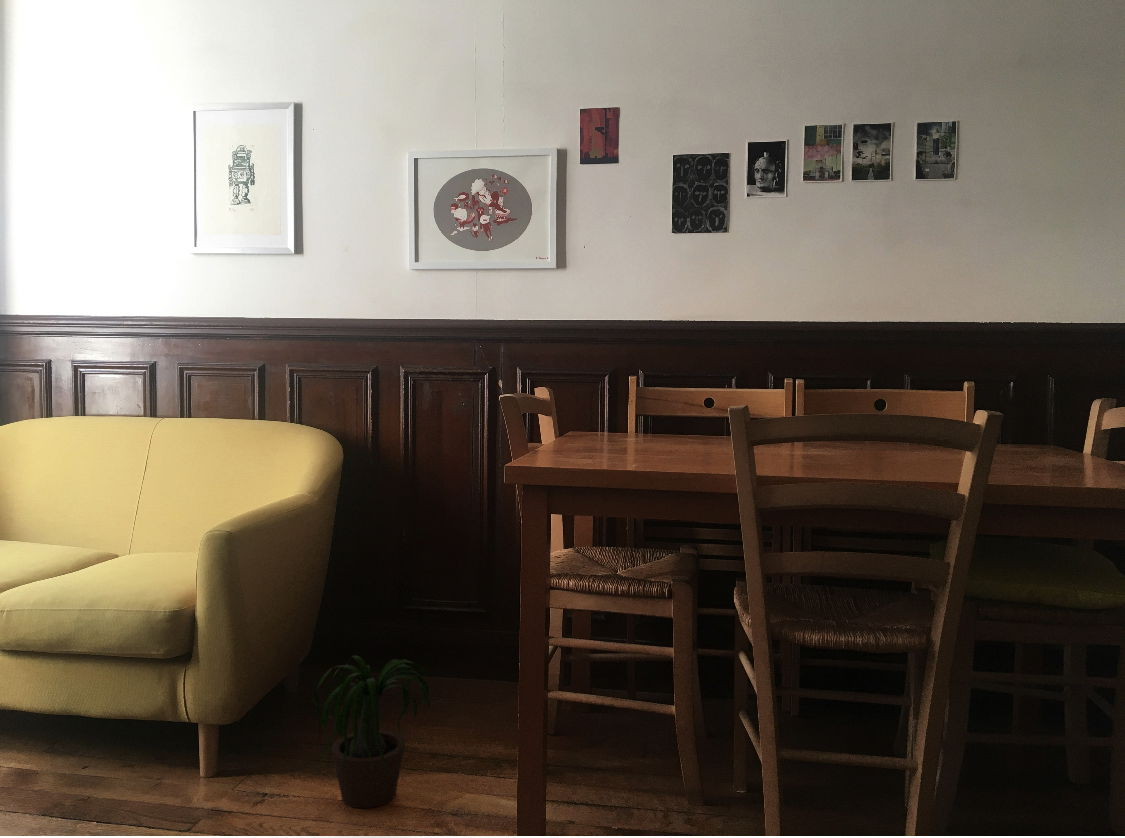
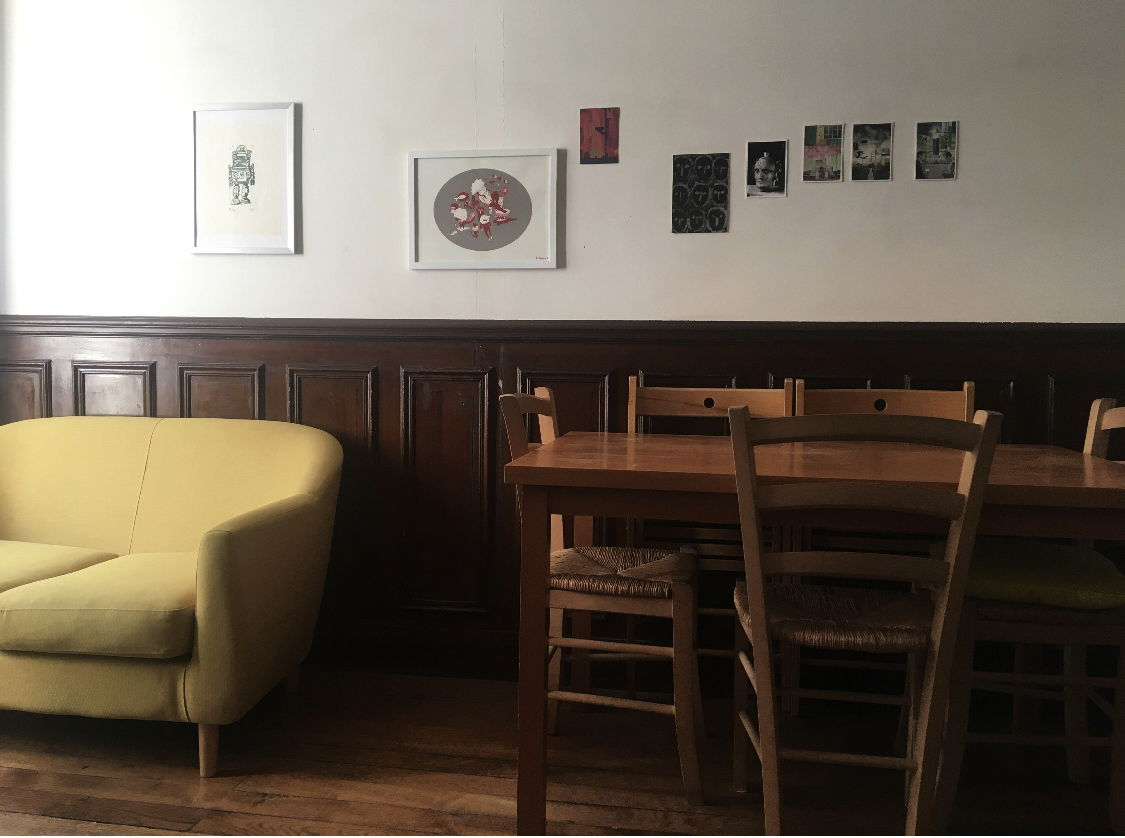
- potted plant [308,655,450,809]
